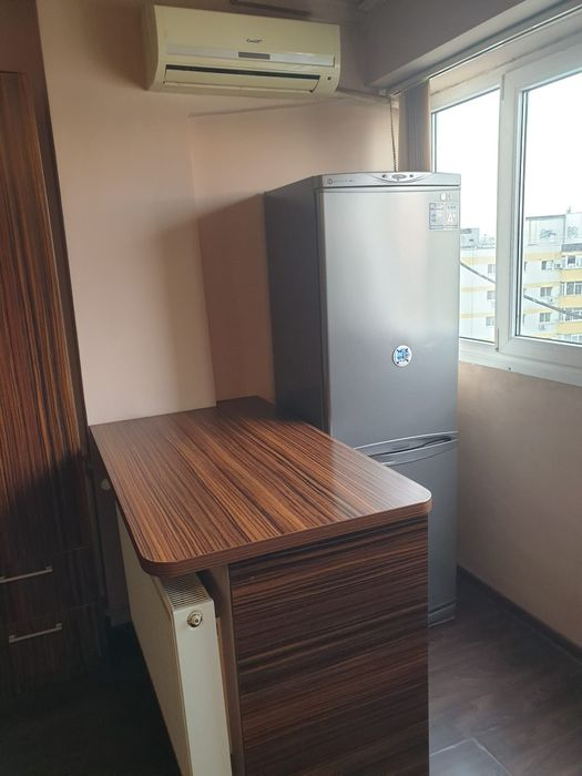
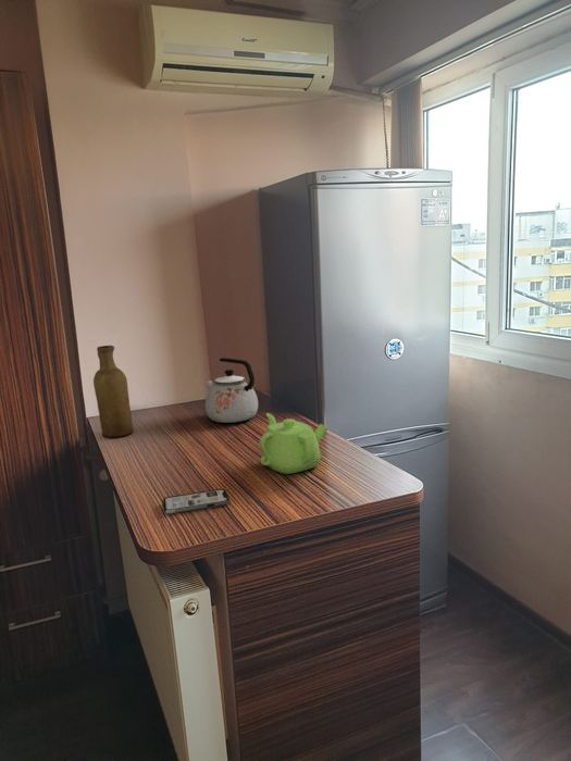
+ vase [92,345,134,439]
+ phone case [162,488,231,515]
+ teapot [259,412,330,475]
+ kettle [204,357,259,424]
